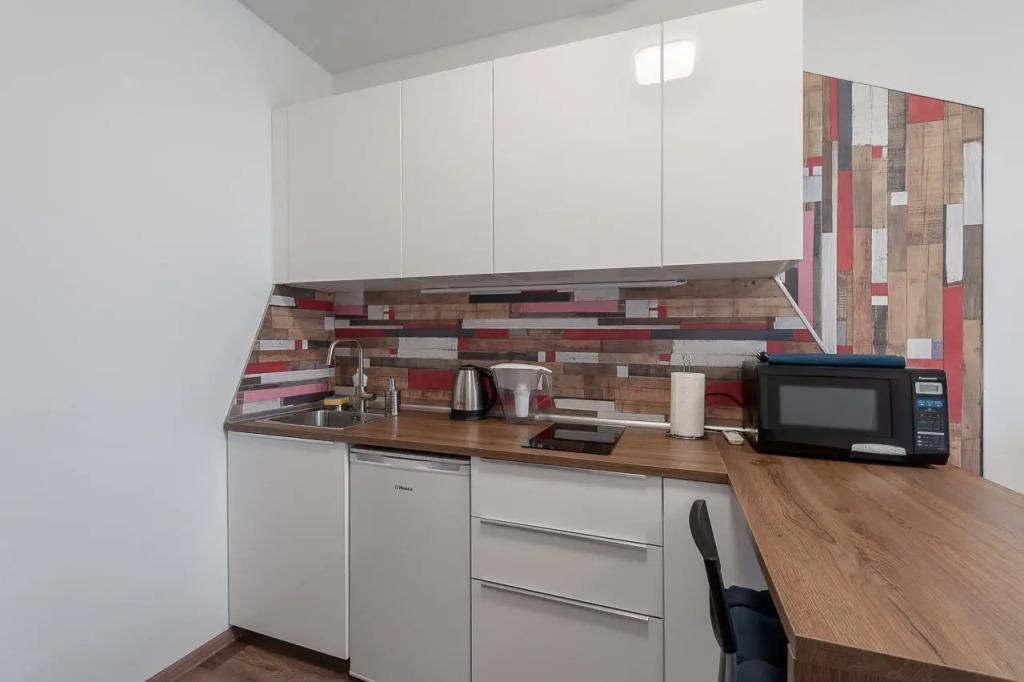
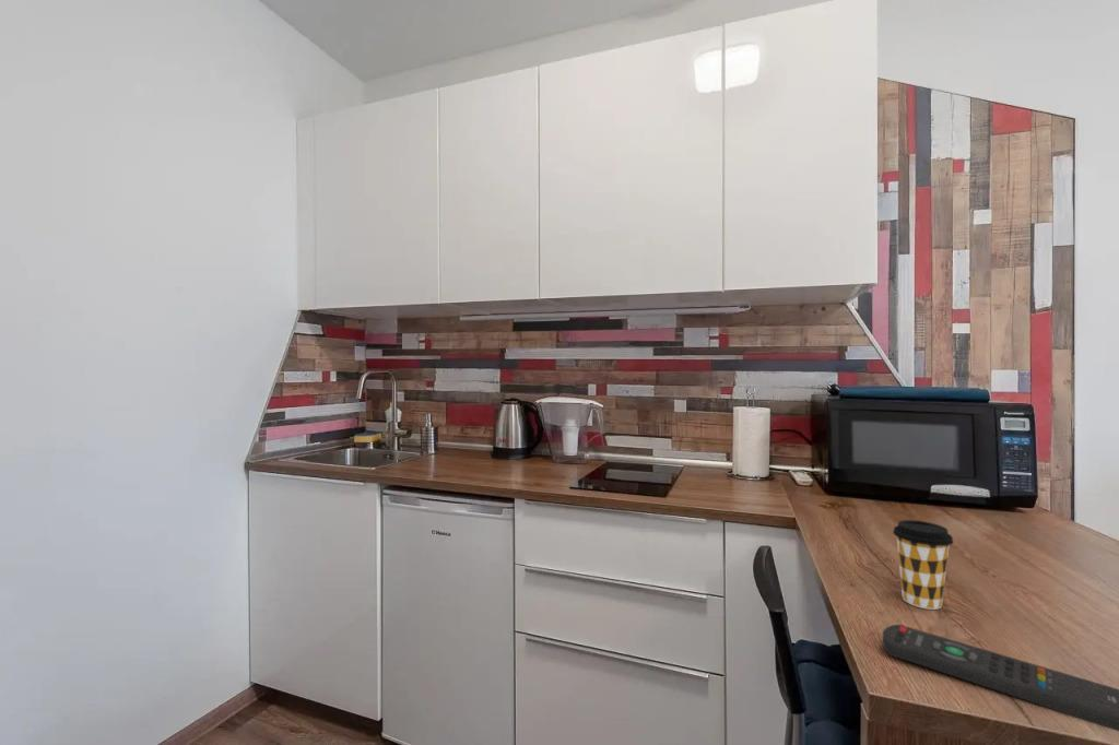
+ remote control [882,624,1119,732]
+ coffee cup [892,519,954,611]
